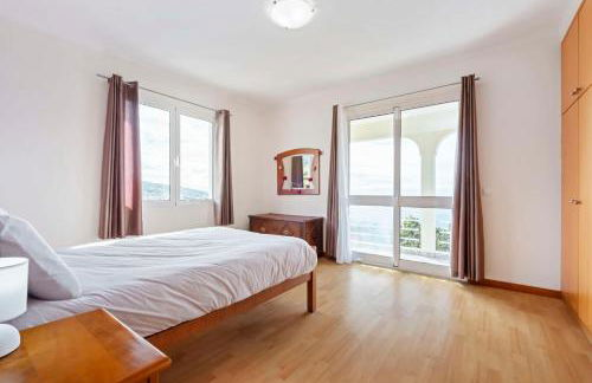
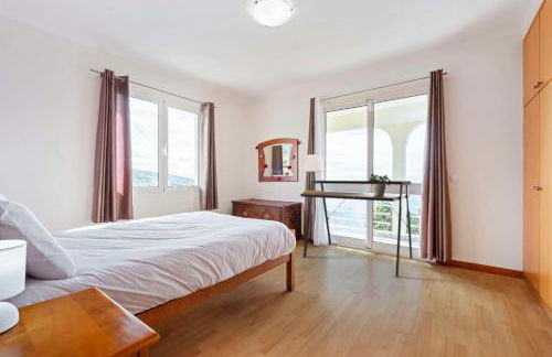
+ lamp [302,153,326,194]
+ potted plant [368,173,392,195]
+ desk [299,180,413,278]
